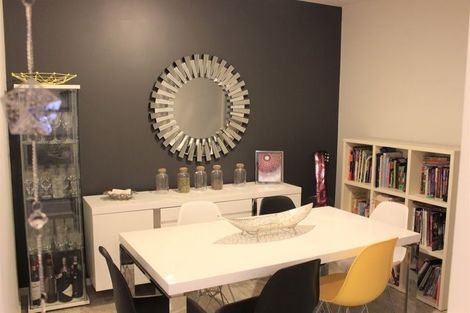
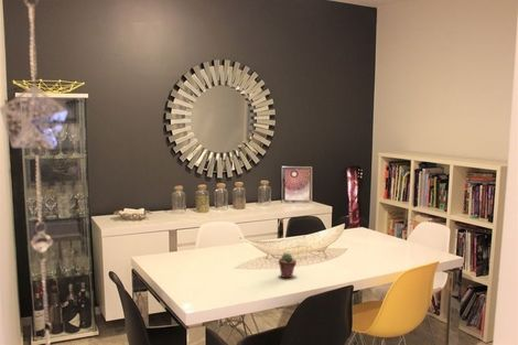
+ potted succulent [278,252,298,279]
